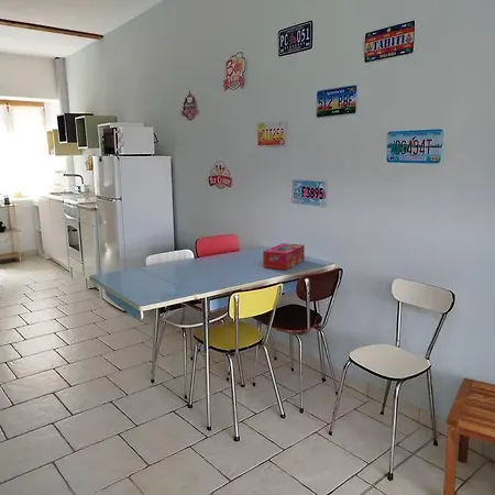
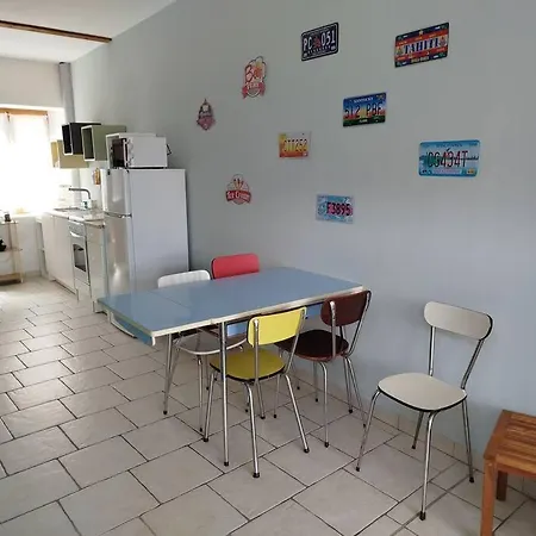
- tissue box [262,242,306,271]
